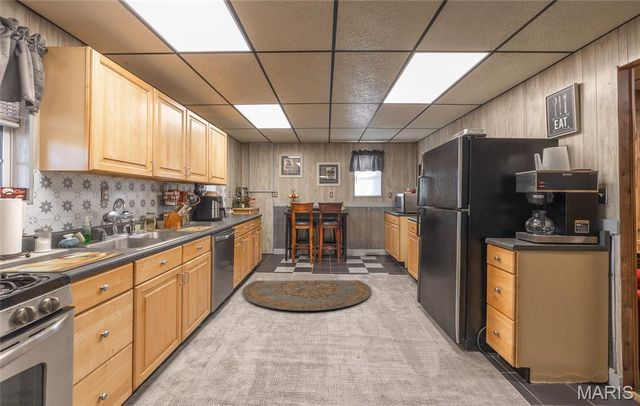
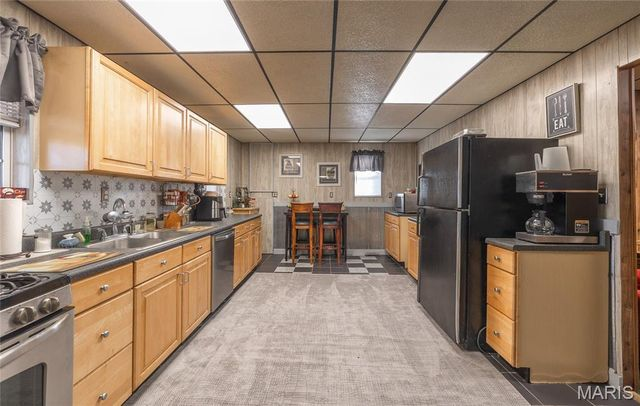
- rug [241,279,372,312]
